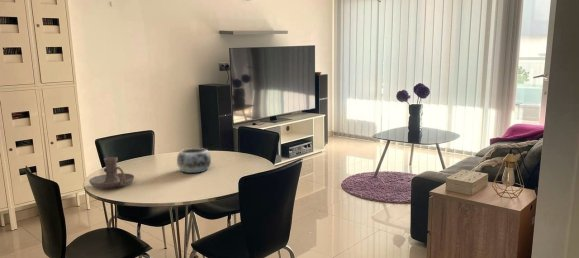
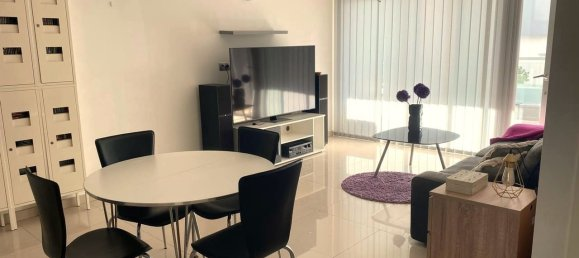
- candle holder [88,156,135,189]
- decorative bowl [176,147,212,174]
